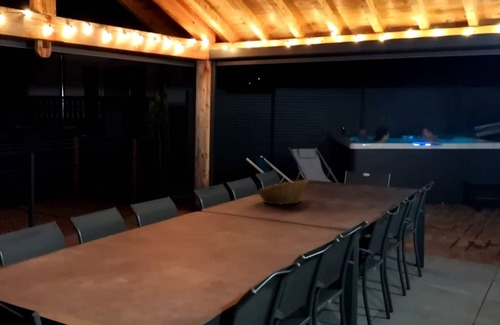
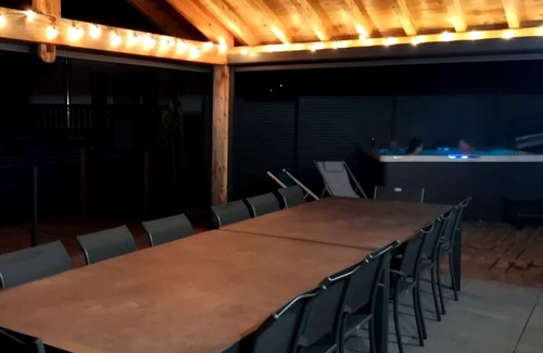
- fruit basket [256,178,310,206]
